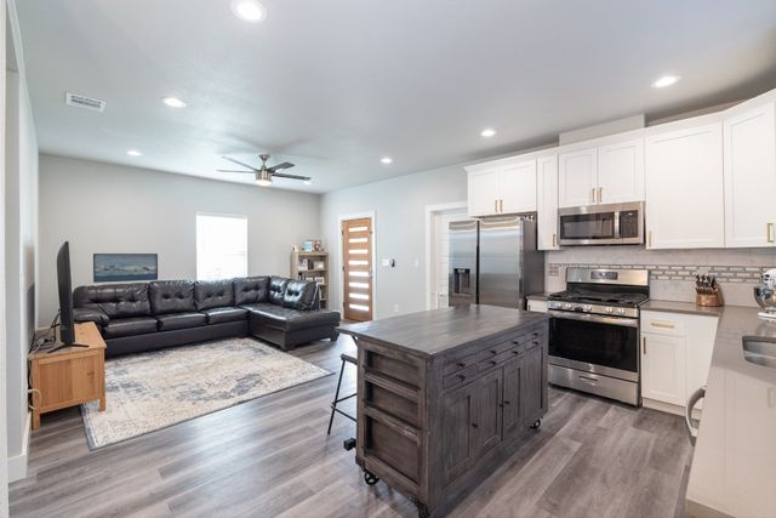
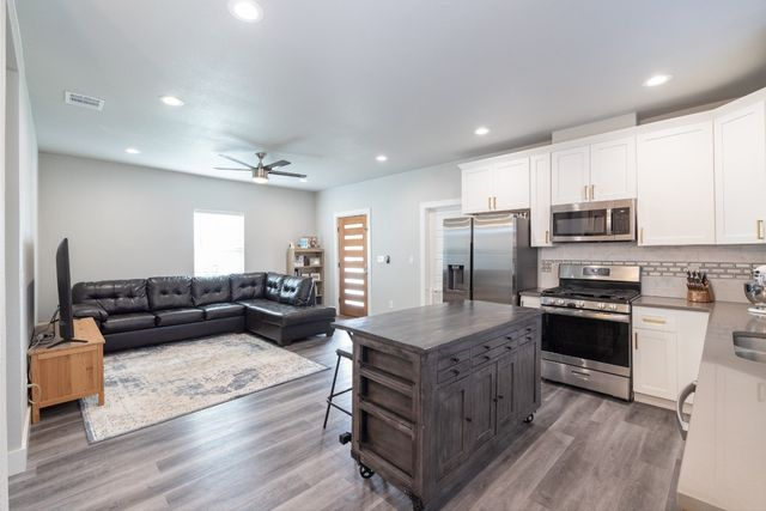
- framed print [92,252,159,284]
